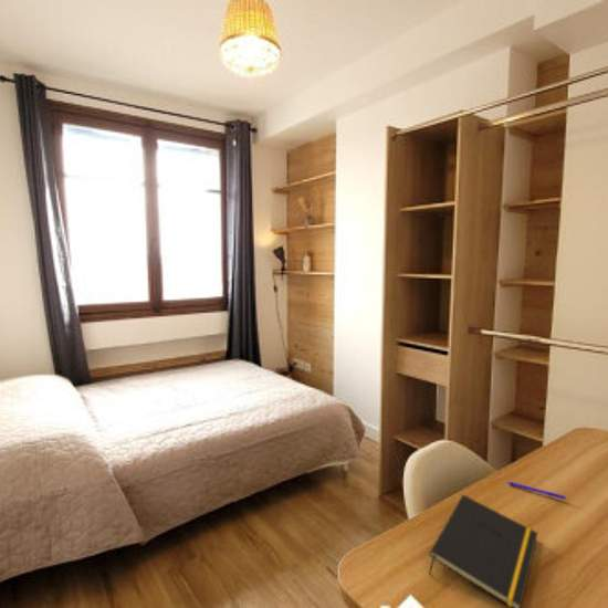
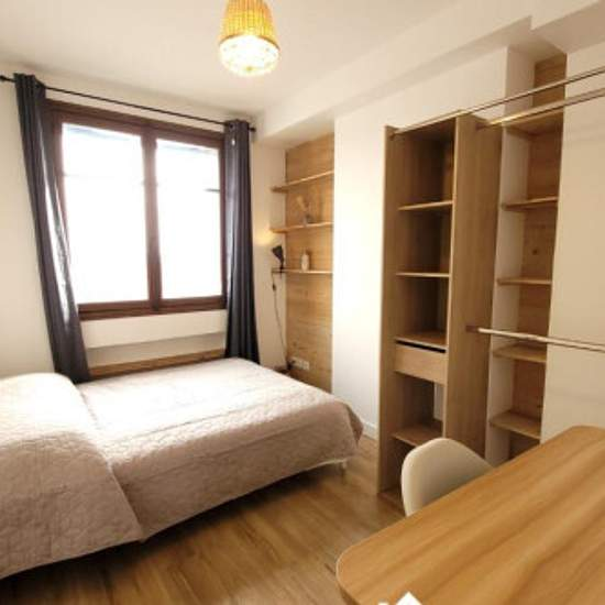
- notepad [428,493,538,608]
- pen [505,481,567,501]
